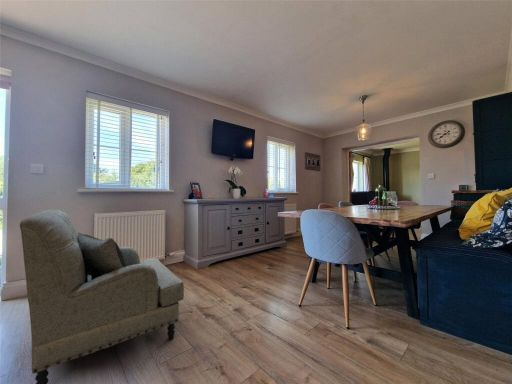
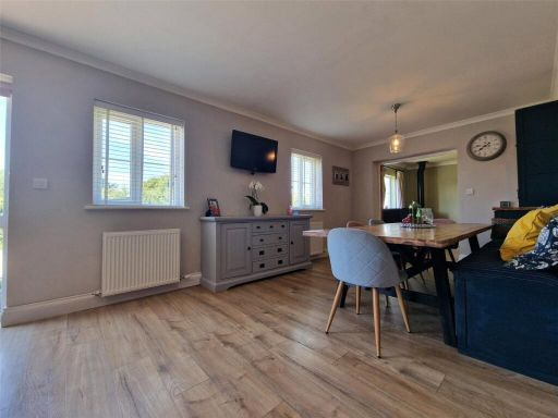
- armchair [19,209,185,384]
